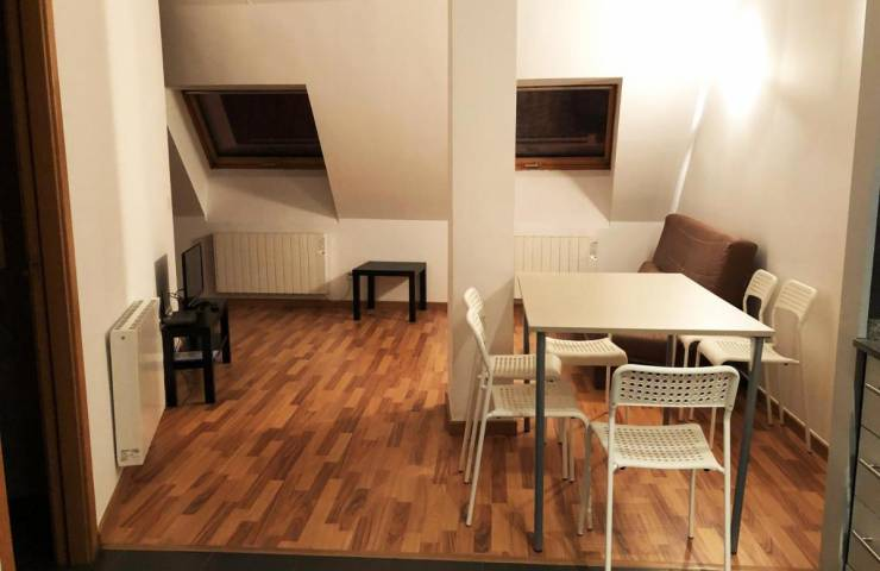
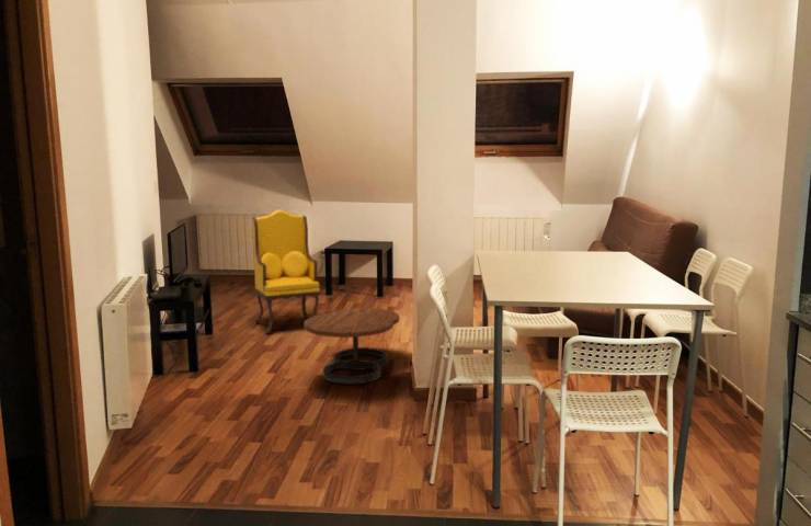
+ armchair [251,208,321,335]
+ coffee table [302,307,400,386]
